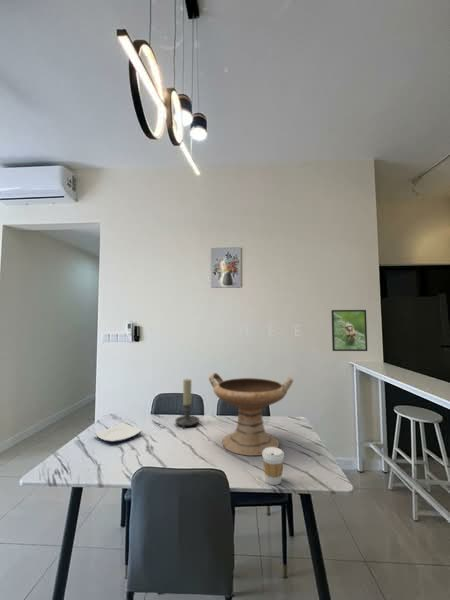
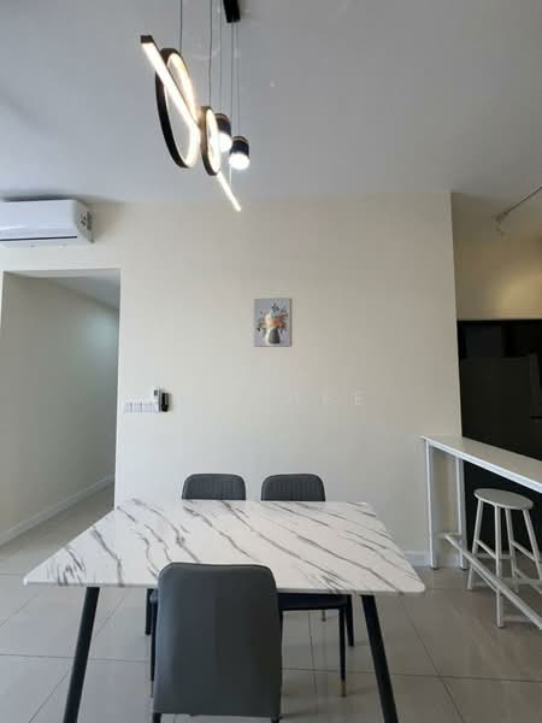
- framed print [330,309,368,352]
- plate [94,422,143,443]
- decorative bowl [208,372,294,457]
- coffee cup [261,447,285,486]
- candle holder [174,378,200,430]
